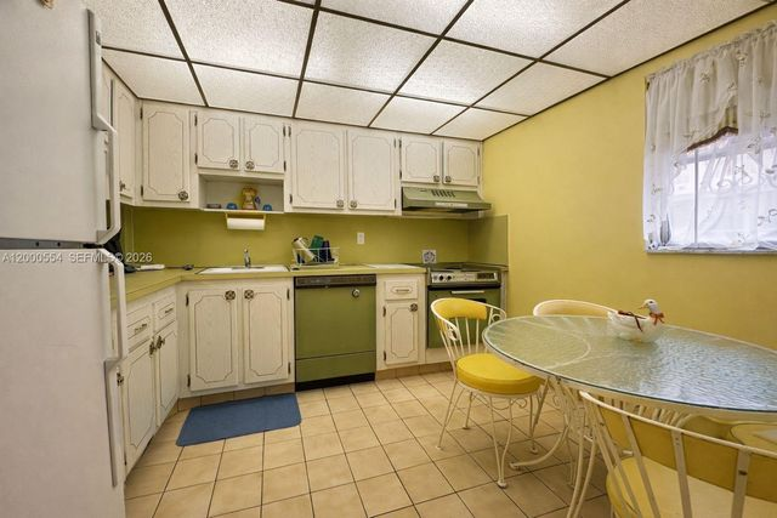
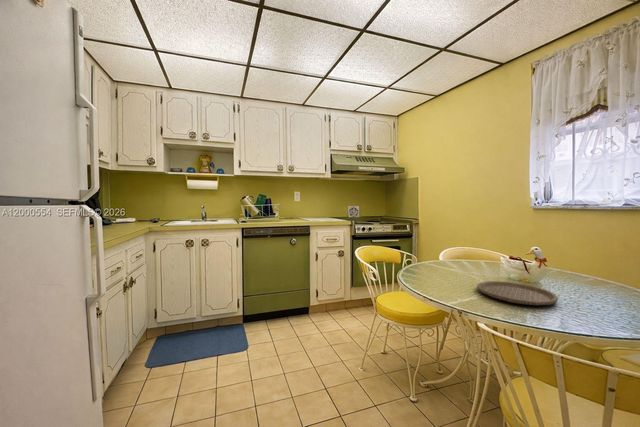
+ plate [476,280,559,306]
